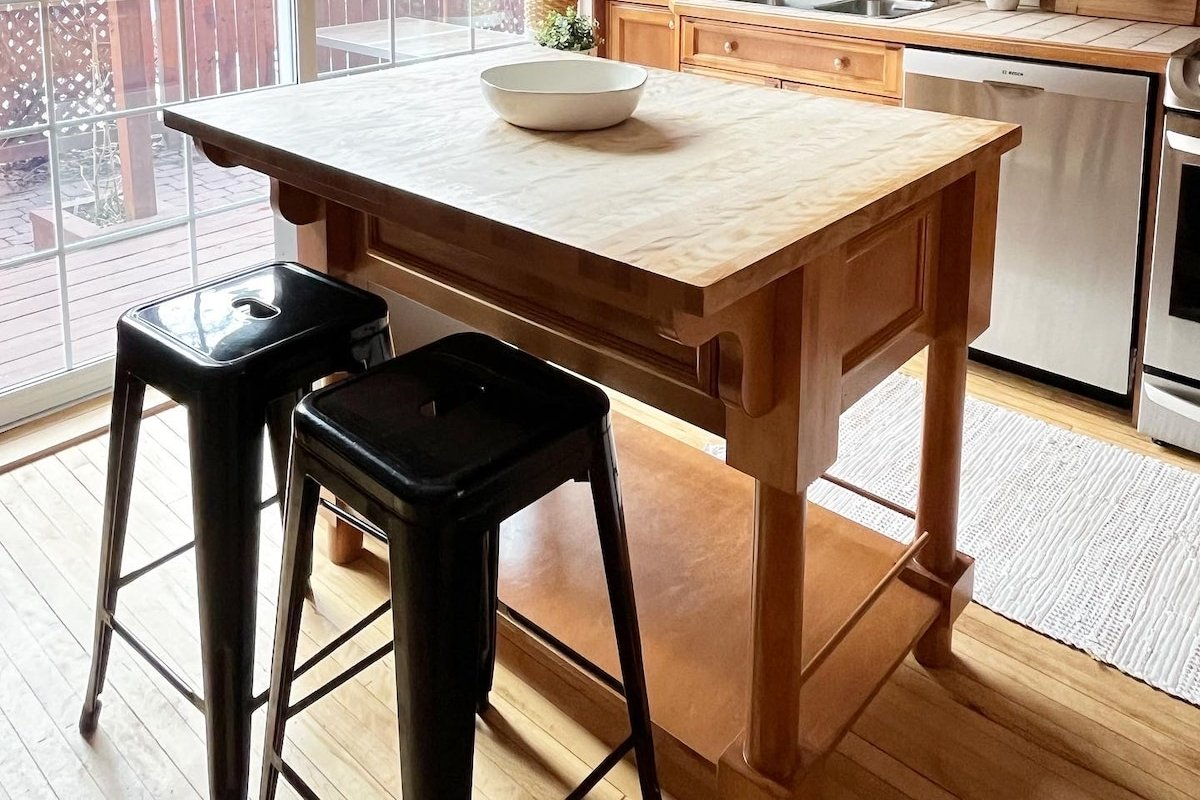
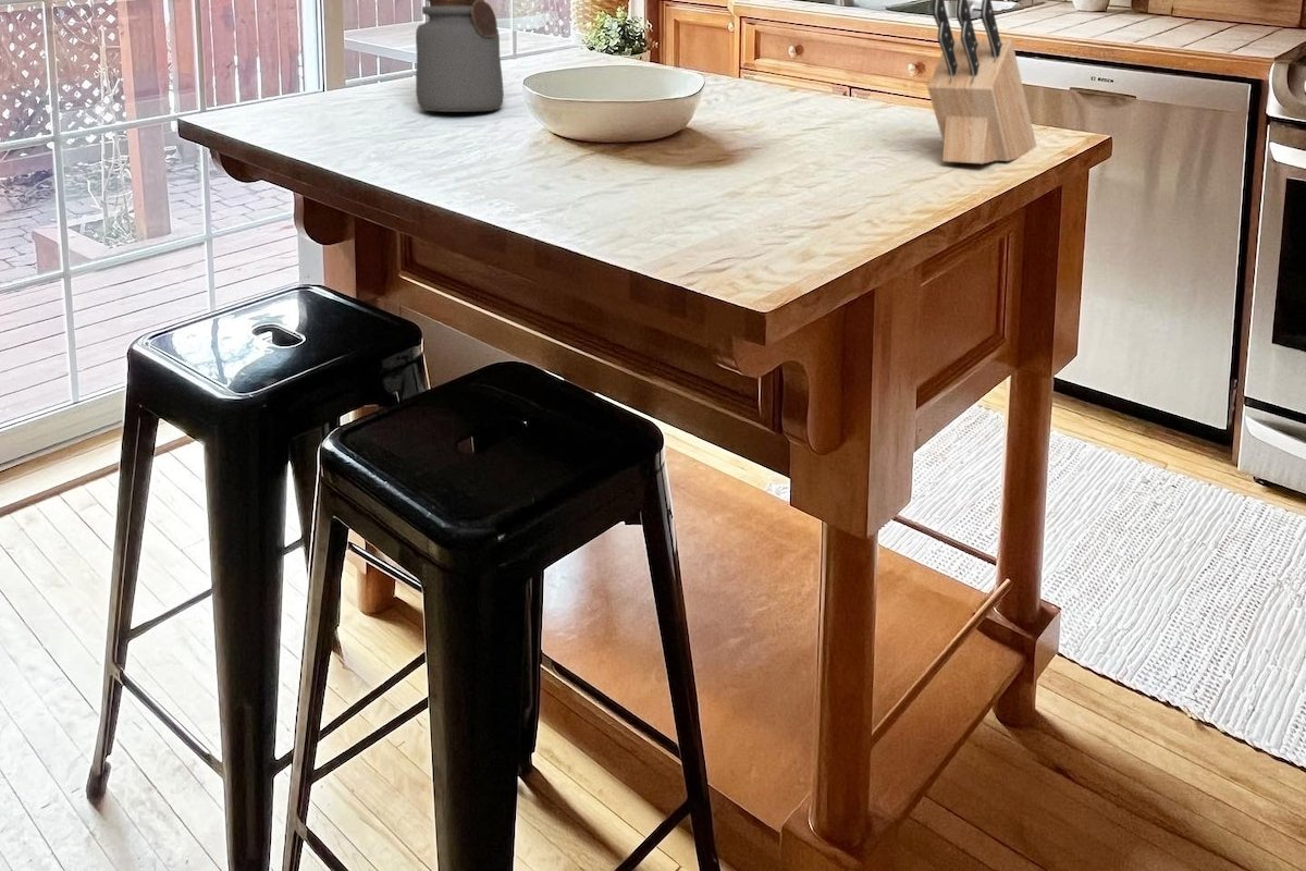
+ knife block [926,0,1038,165]
+ jar [415,0,505,113]
